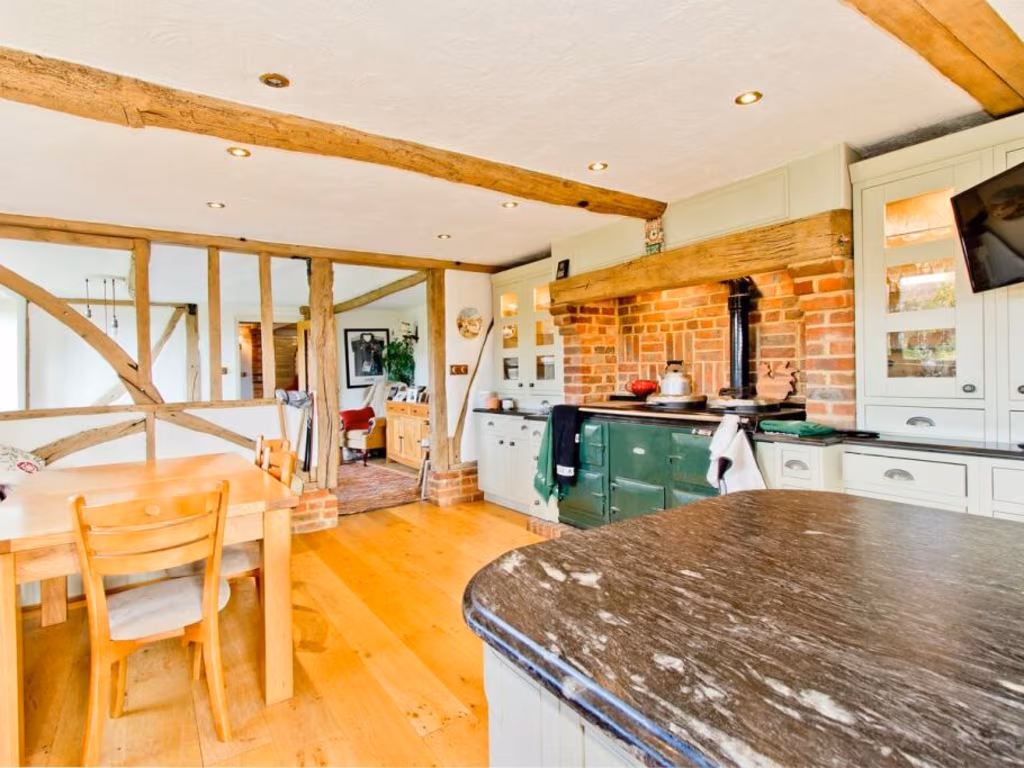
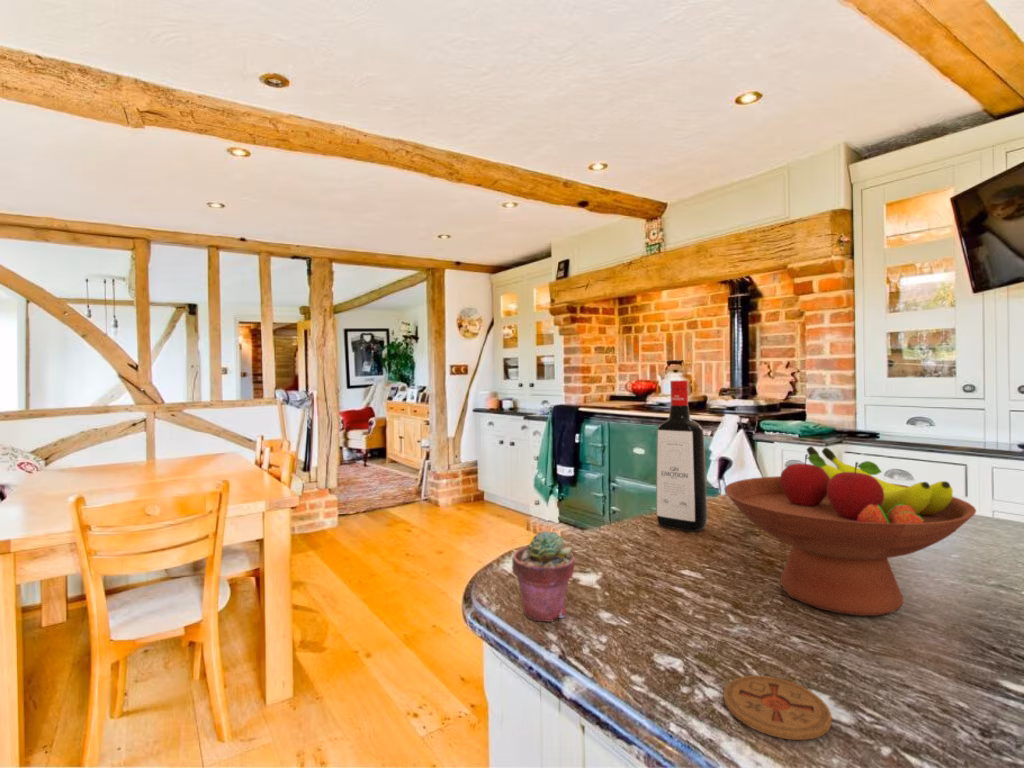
+ potted succulent [511,530,576,623]
+ fruit bowl [723,445,977,617]
+ coaster [722,674,833,741]
+ liquor bottle [655,379,708,532]
